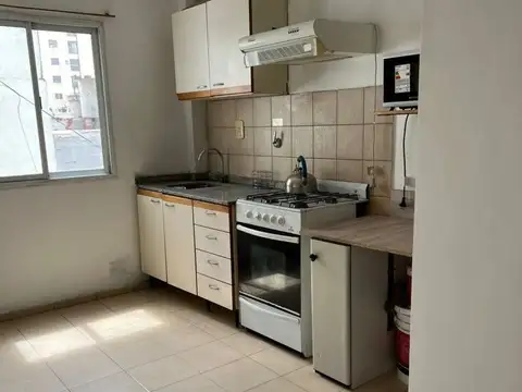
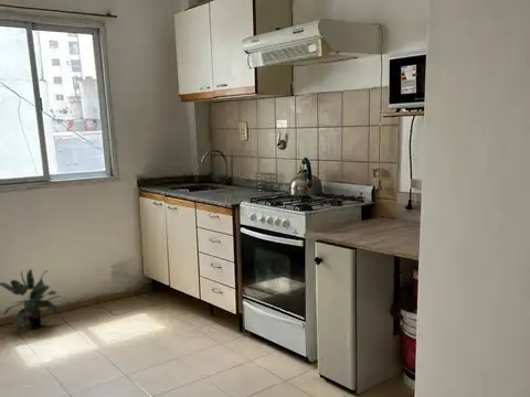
+ potted plant [0,268,62,331]
